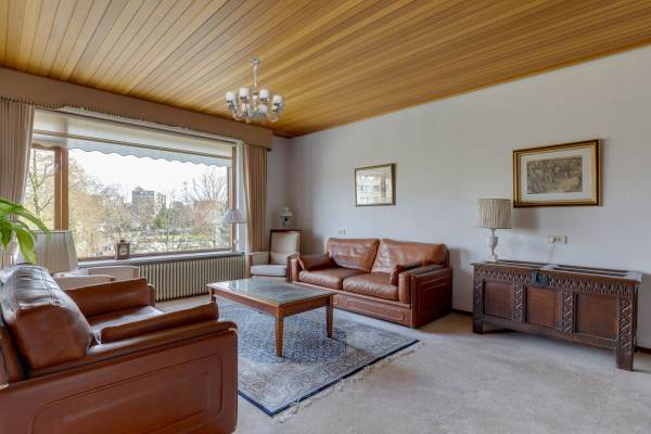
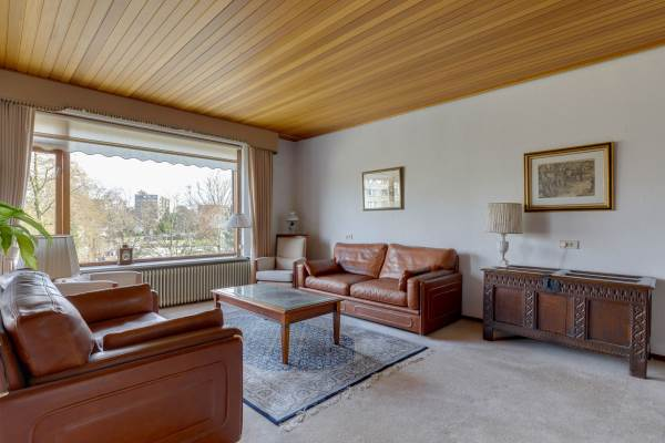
- chandelier [225,58,285,125]
